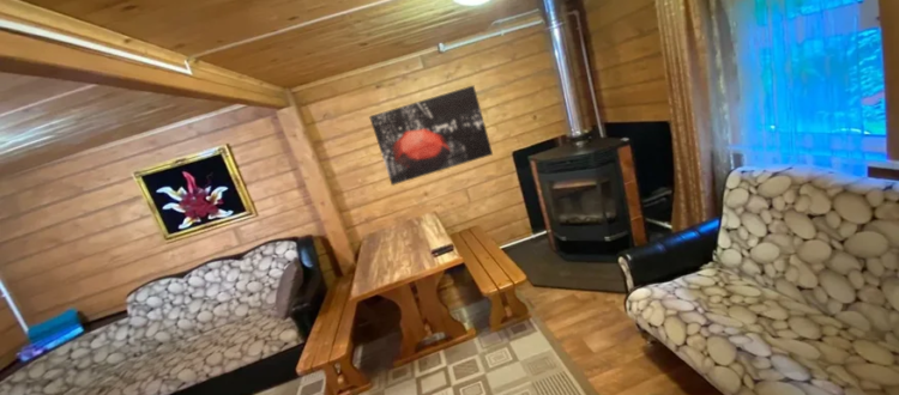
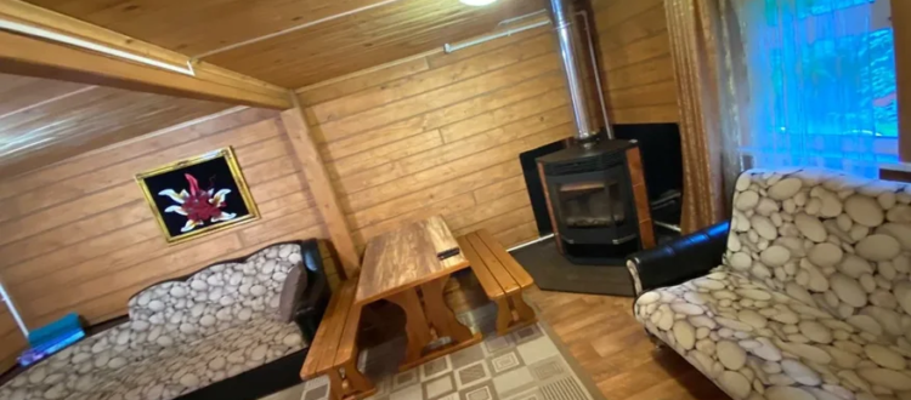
- wall art [368,84,494,187]
